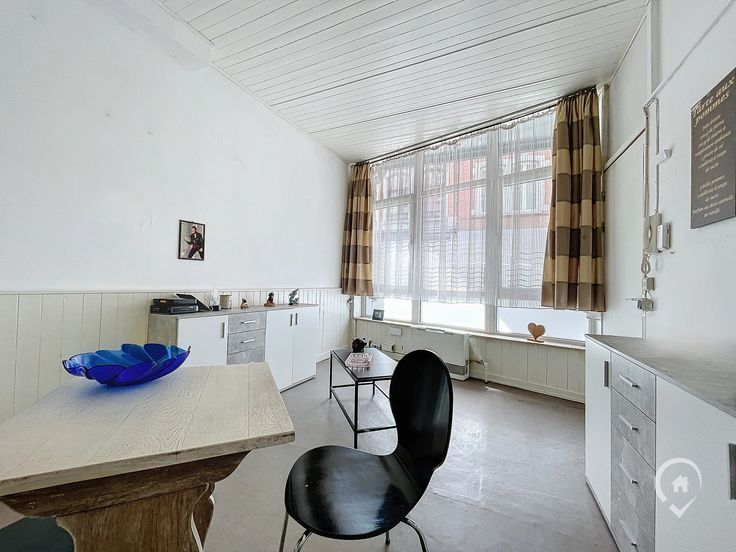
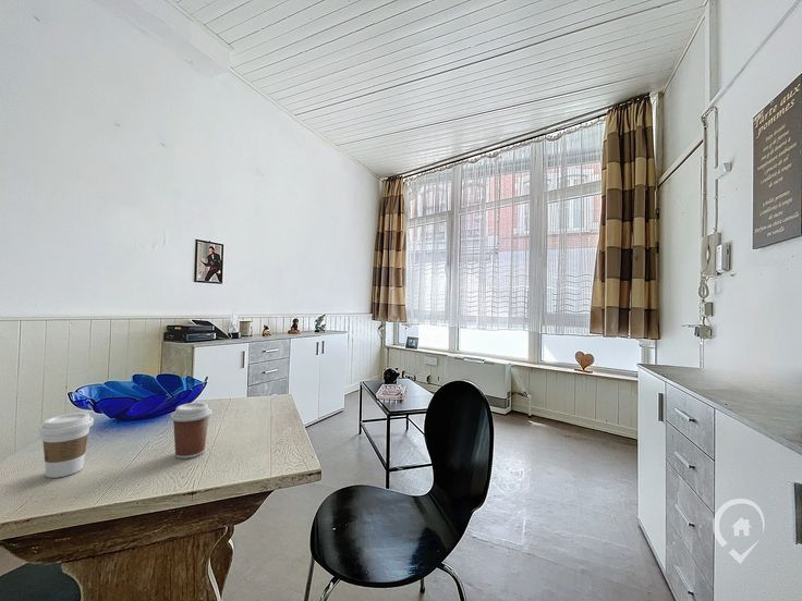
+ coffee cup [169,402,212,459]
+ coffee cup [37,412,95,479]
